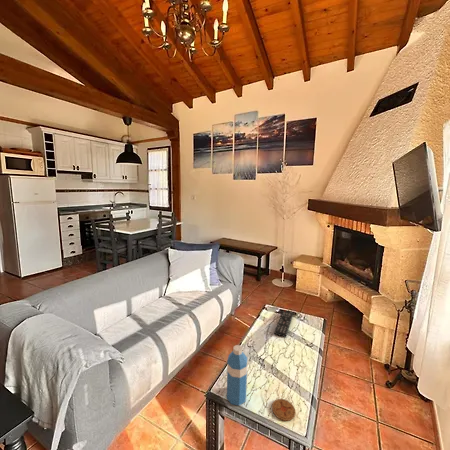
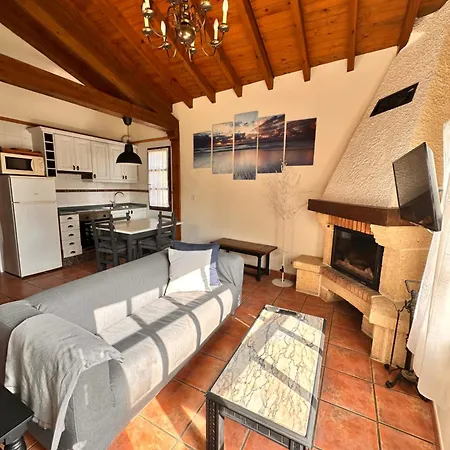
- remote control [273,309,294,338]
- coaster [271,398,296,422]
- water bottle [226,344,248,406]
